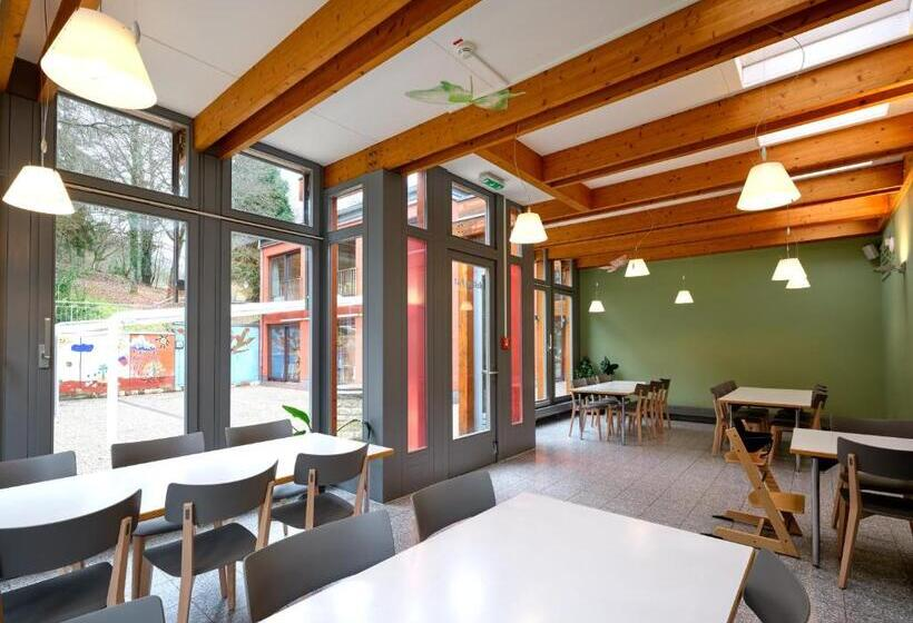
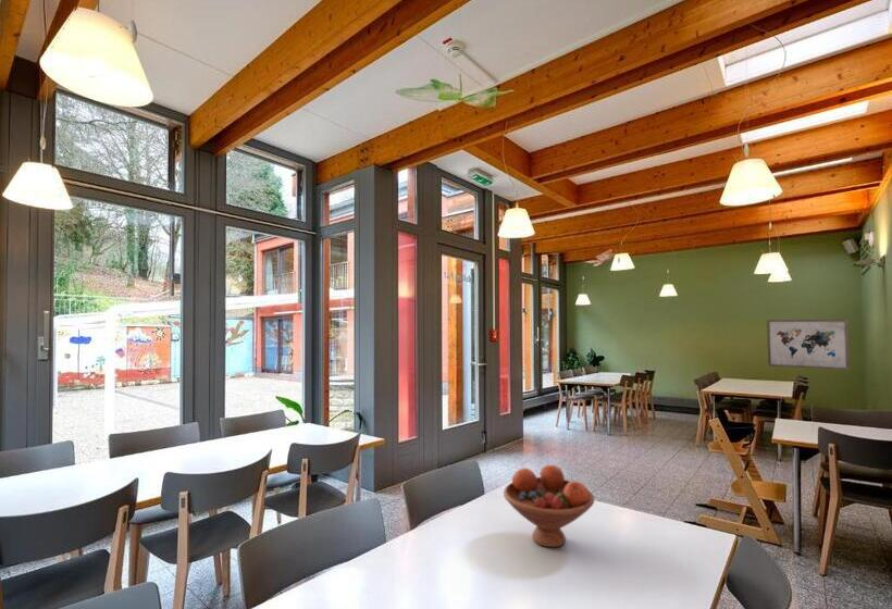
+ wall art [766,319,851,371]
+ fruit bowl [503,464,595,548]
